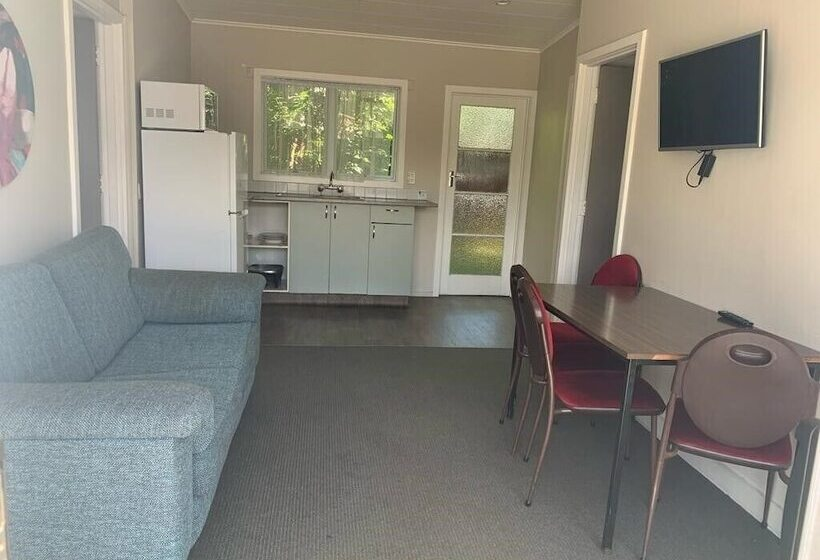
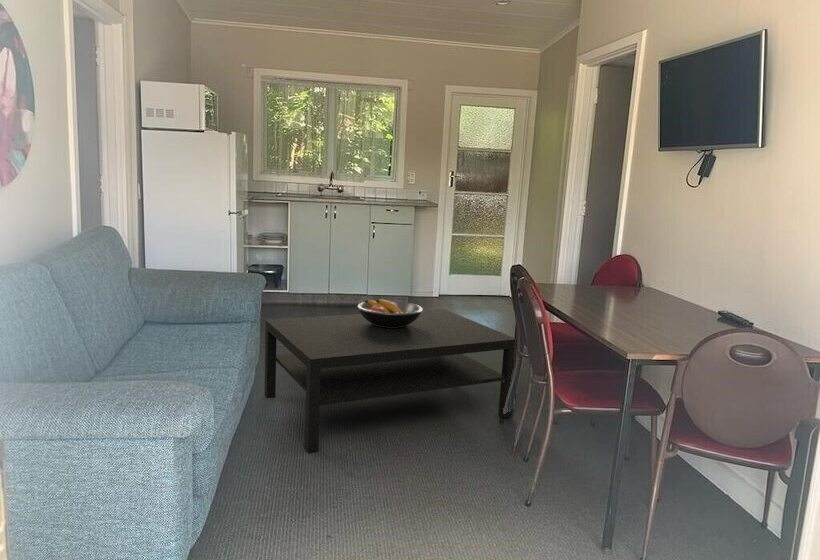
+ fruit bowl [356,298,424,328]
+ coffee table [264,308,516,453]
